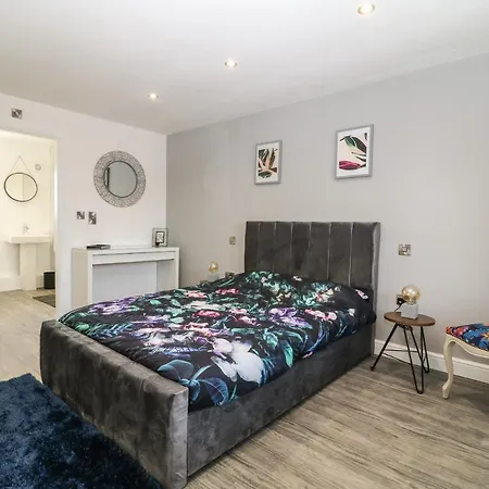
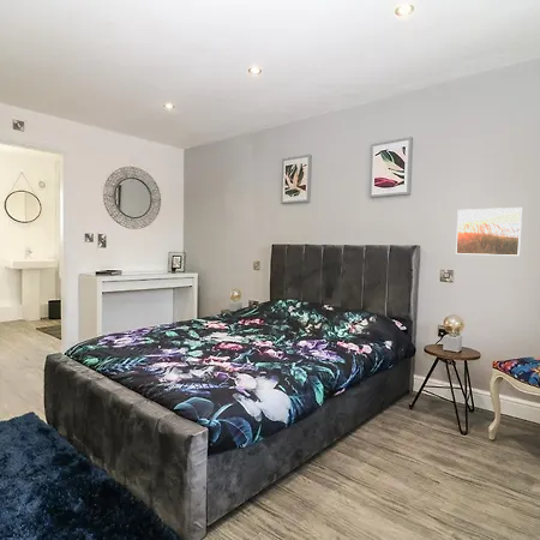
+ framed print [455,206,523,257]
